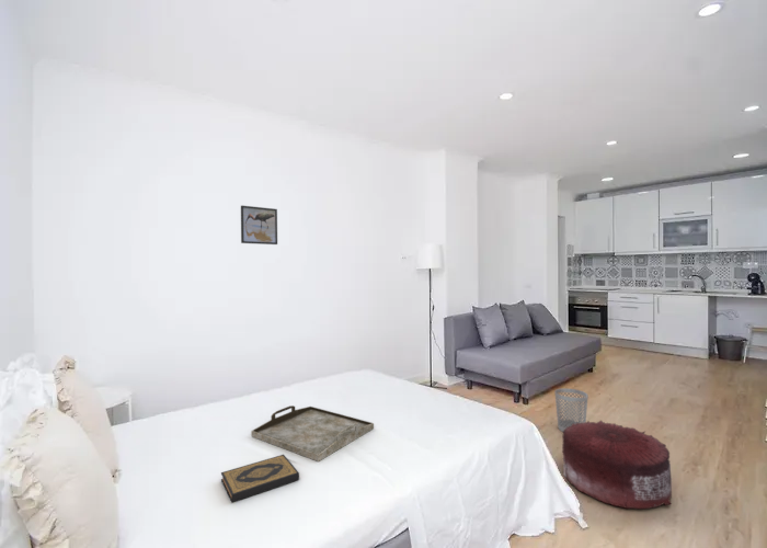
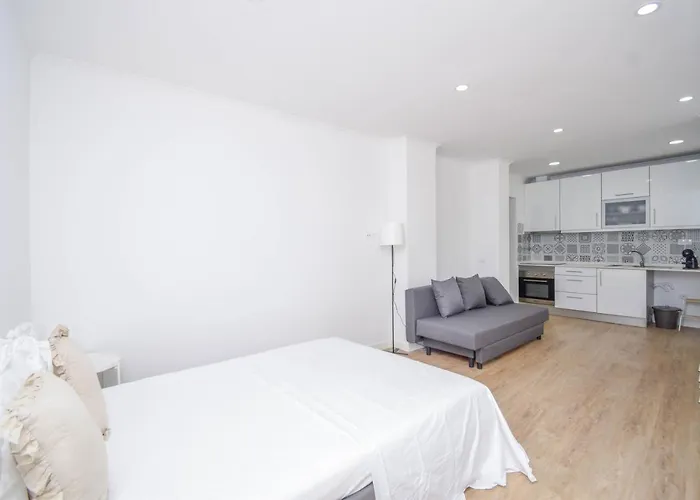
- pouf [561,420,673,510]
- wastebasket [553,388,589,433]
- serving tray [250,404,375,463]
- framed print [240,205,278,246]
- hardback book [220,454,300,503]
